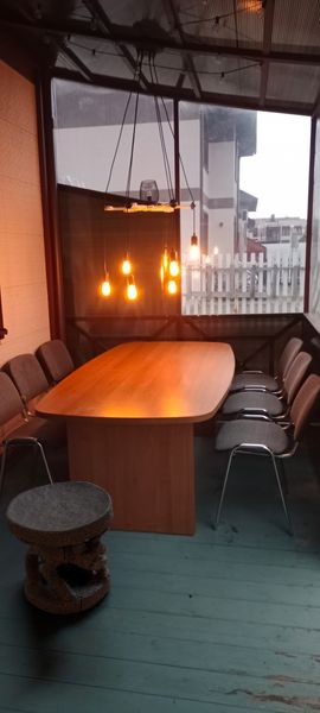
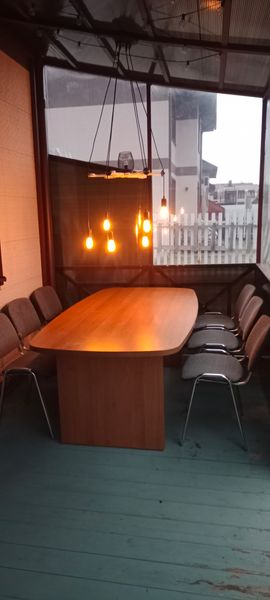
- carved stool [5,480,115,616]
